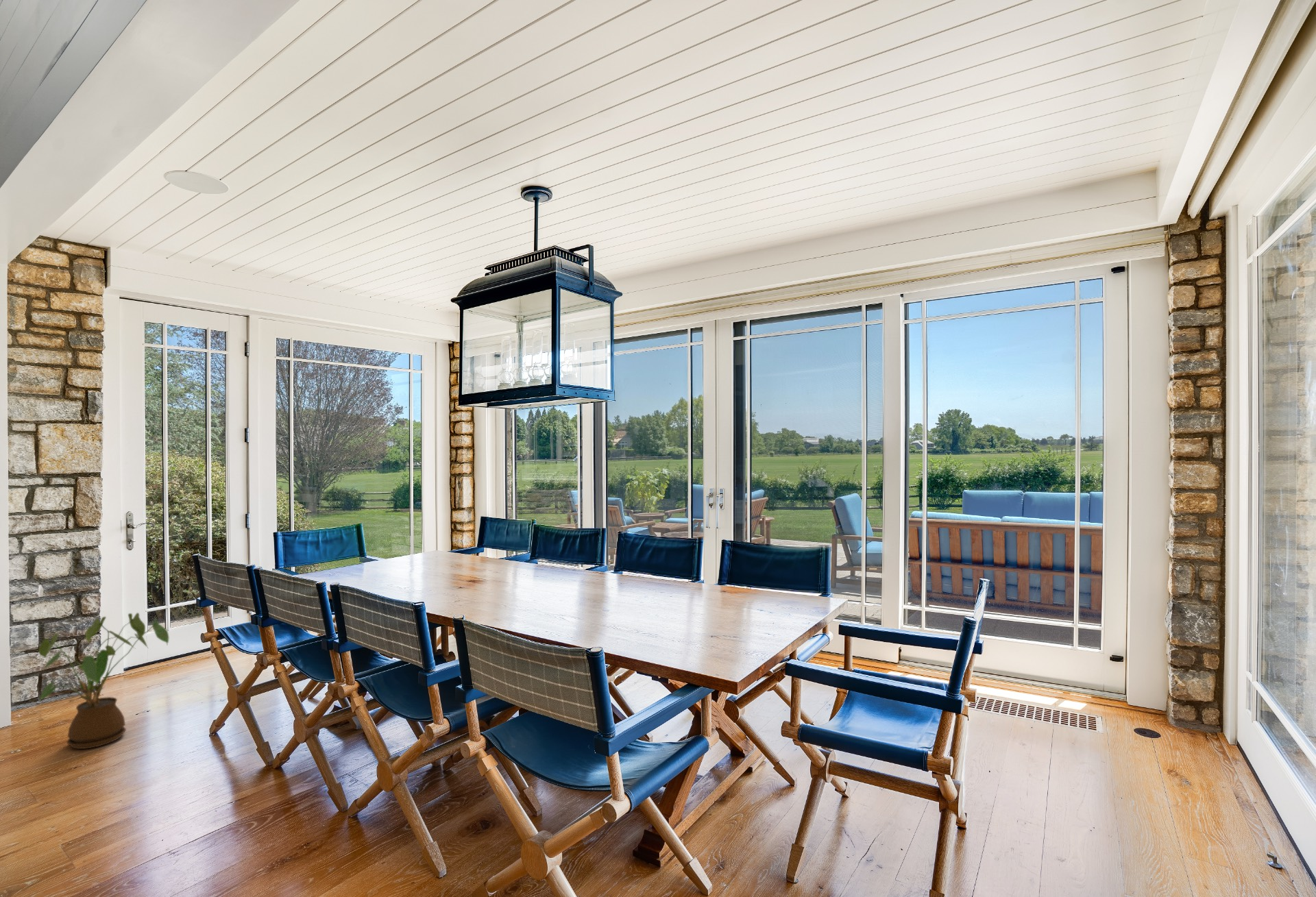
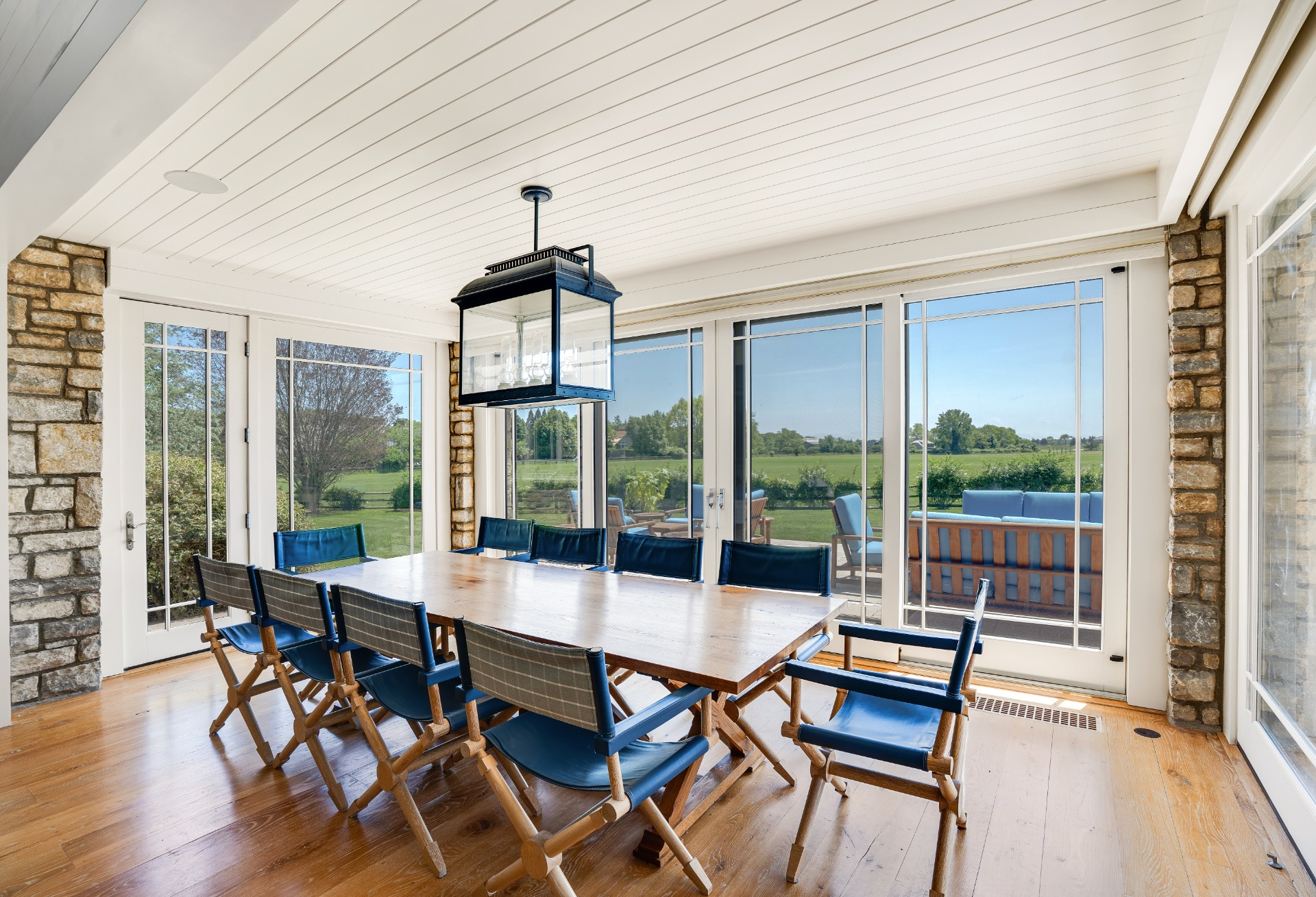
- house plant [38,612,170,750]
